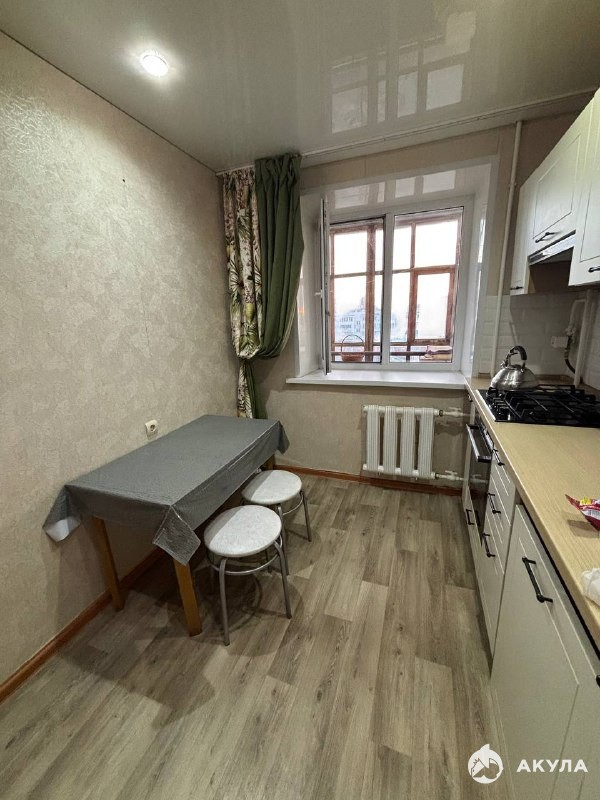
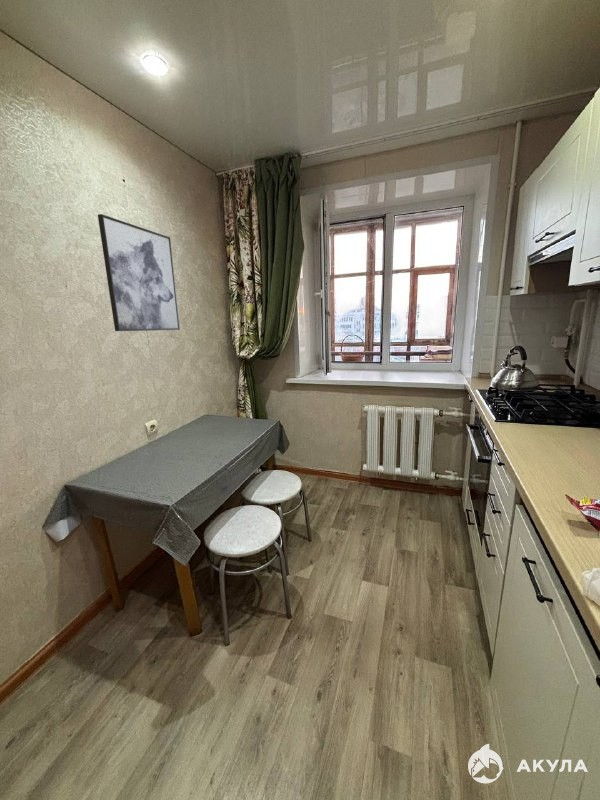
+ wall art [97,213,181,332]
